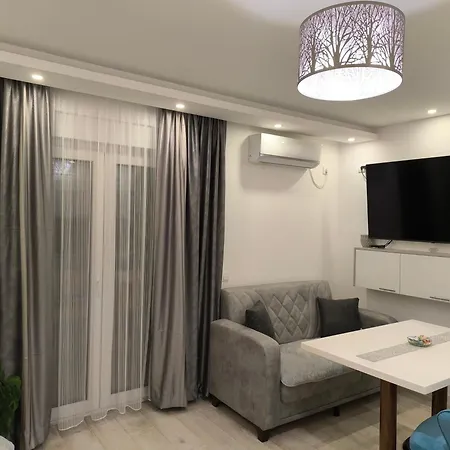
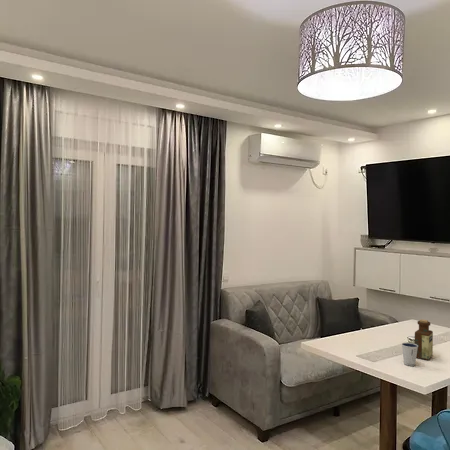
+ bottle [414,319,434,361]
+ dixie cup [401,342,418,367]
